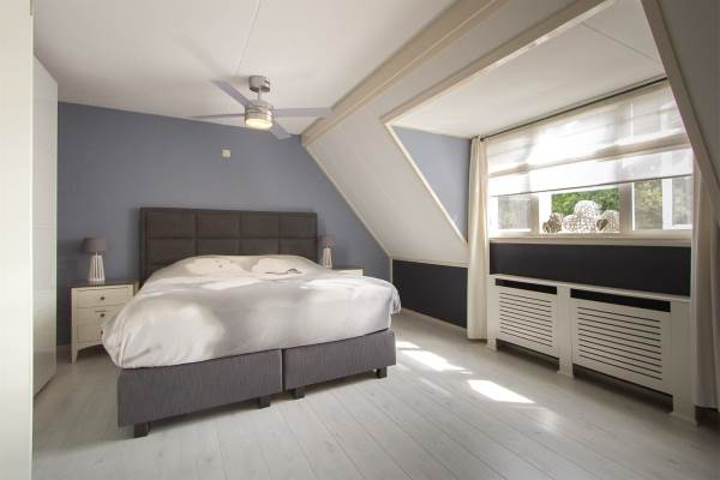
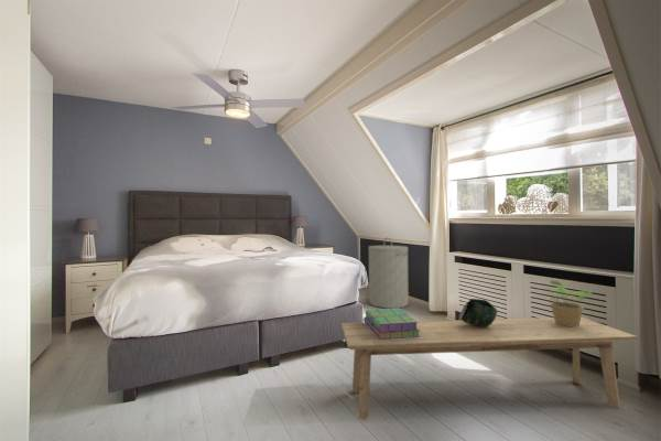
+ stack of books [362,308,421,340]
+ decorative bowl [457,298,498,327]
+ potted plant [544,280,594,327]
+ laundry hamper [367,237,410,309]
+ bench [340,316,639,421]
